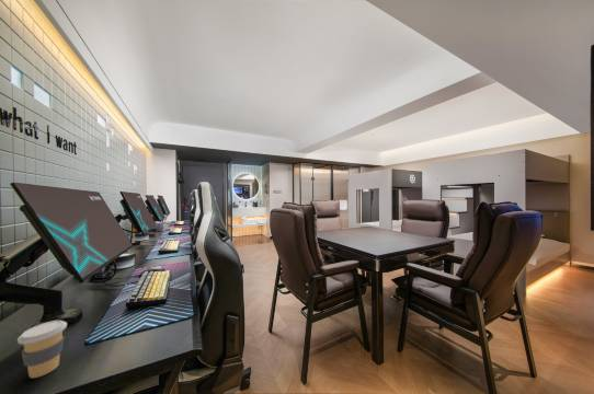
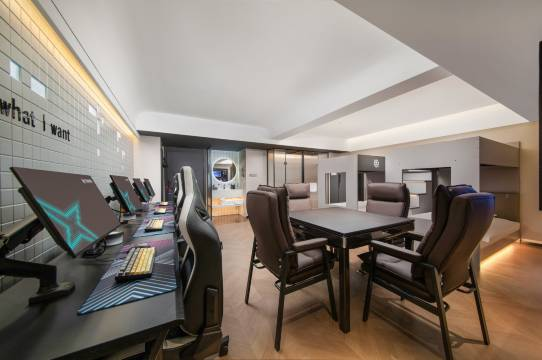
- coffee cup [16,320,68,379]
